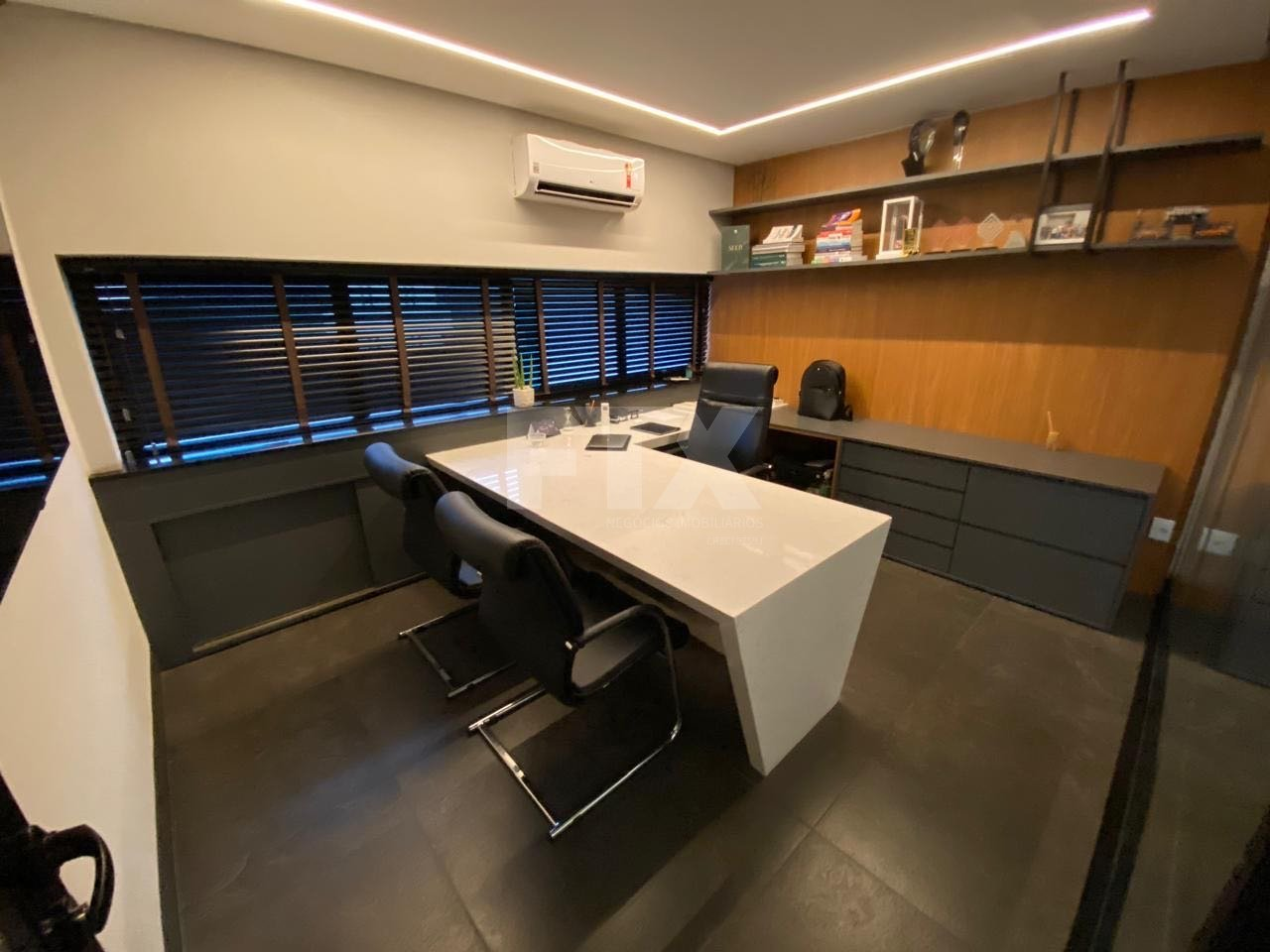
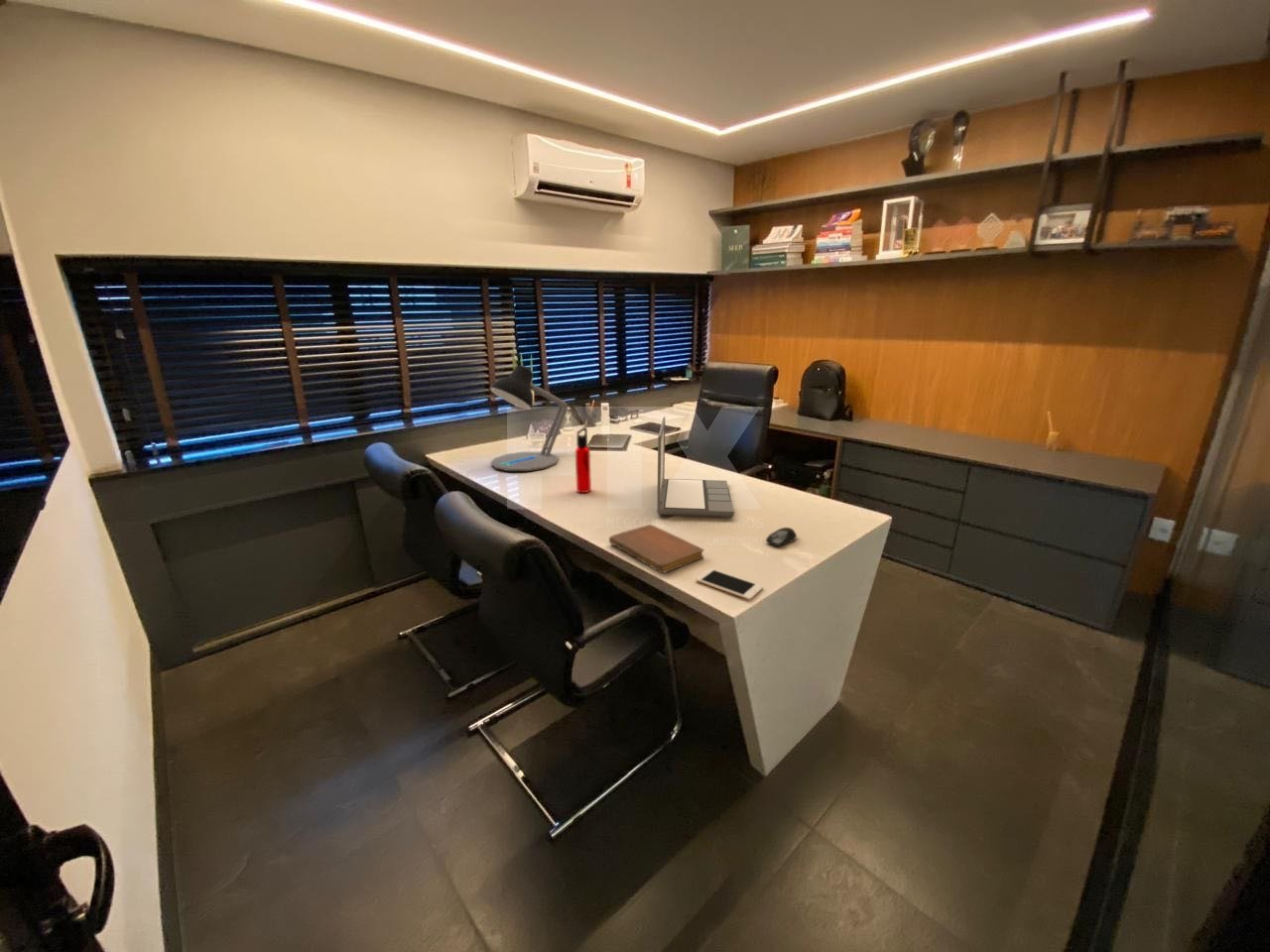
+ desk lamp [489,365,569,472]
+ water bottle [574,426,592,494]
+ computer mouse [765,527,798,547]
+ notebook [608,524,704,574]
+ cell phone [695,567,764,601]
+ laptop [656,416,735,519]
